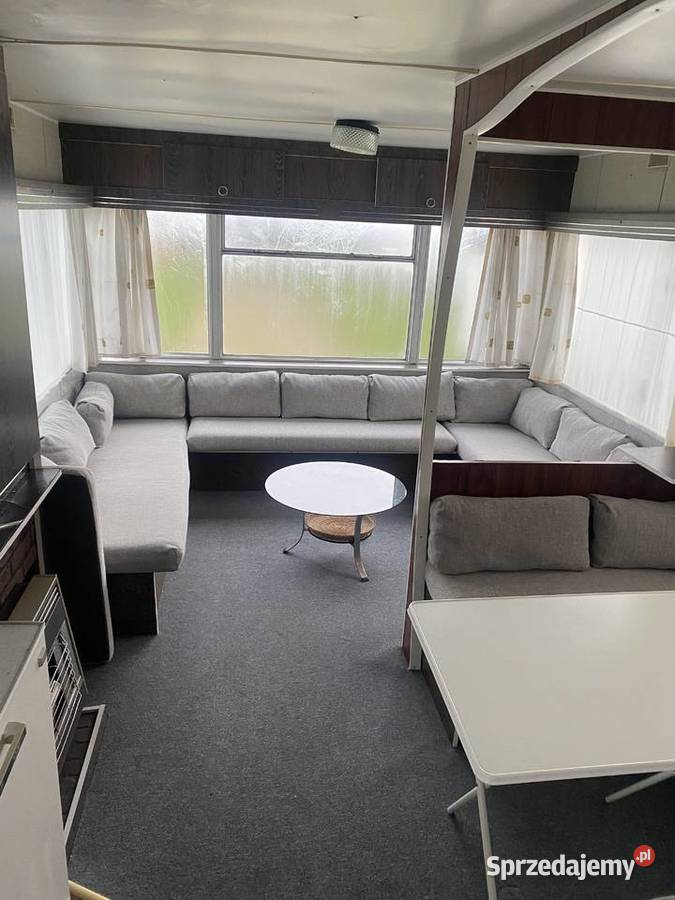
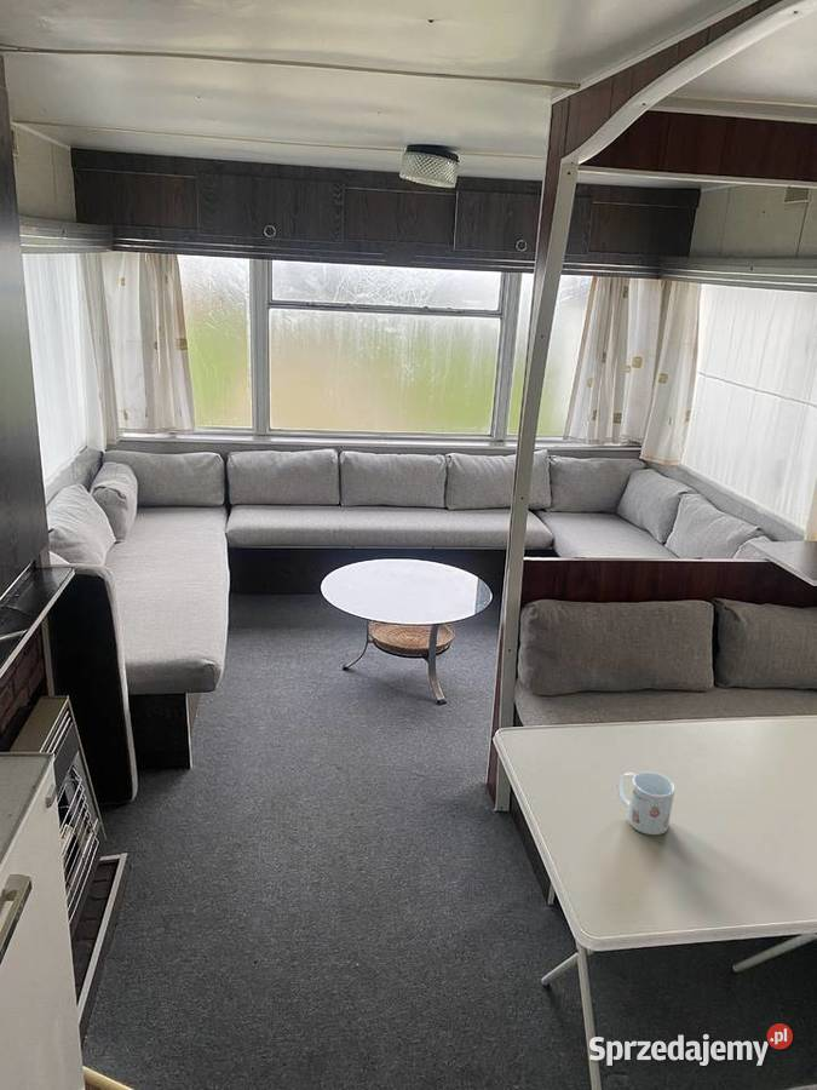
+ mug [616,771,677,836]
